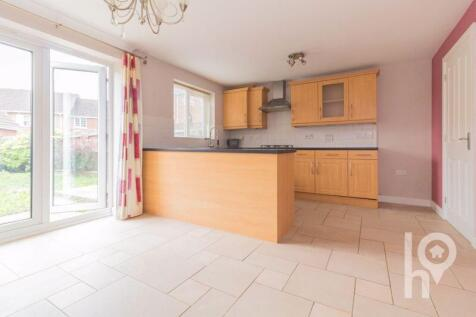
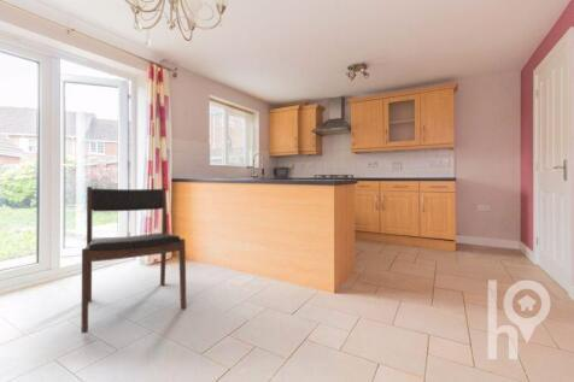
+ dining chair [81,186,187,335]
